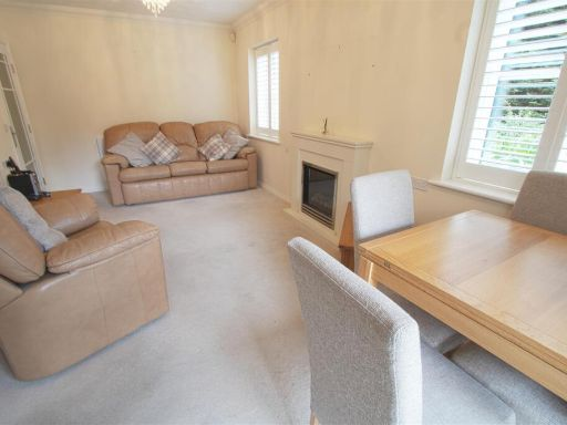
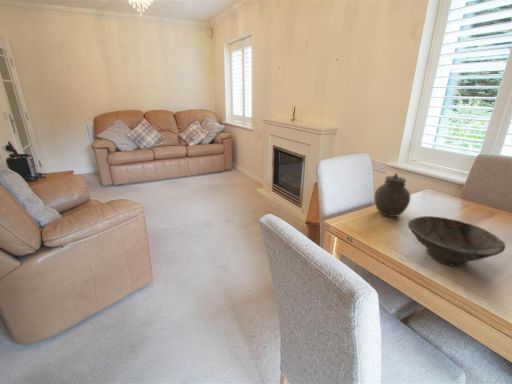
+ bowl [407,215,506,268]
+ jar [374,172,411,218]
